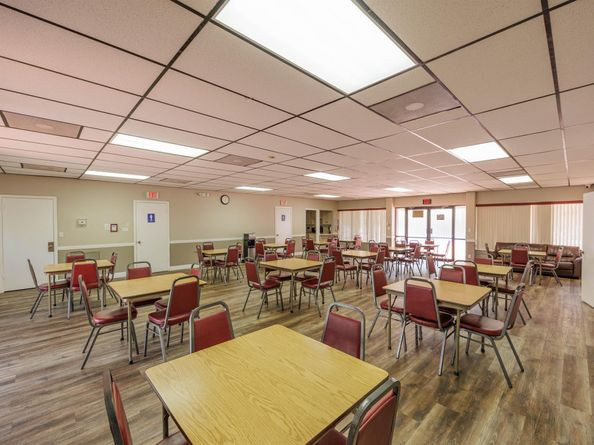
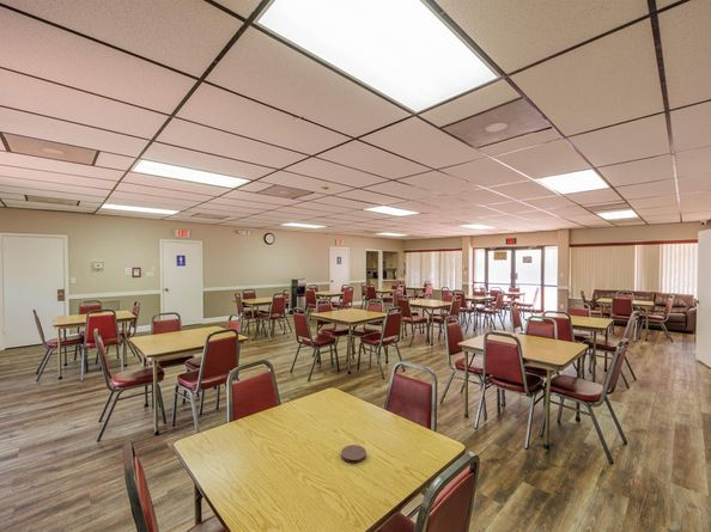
+ coaster [340,444,367,465]
